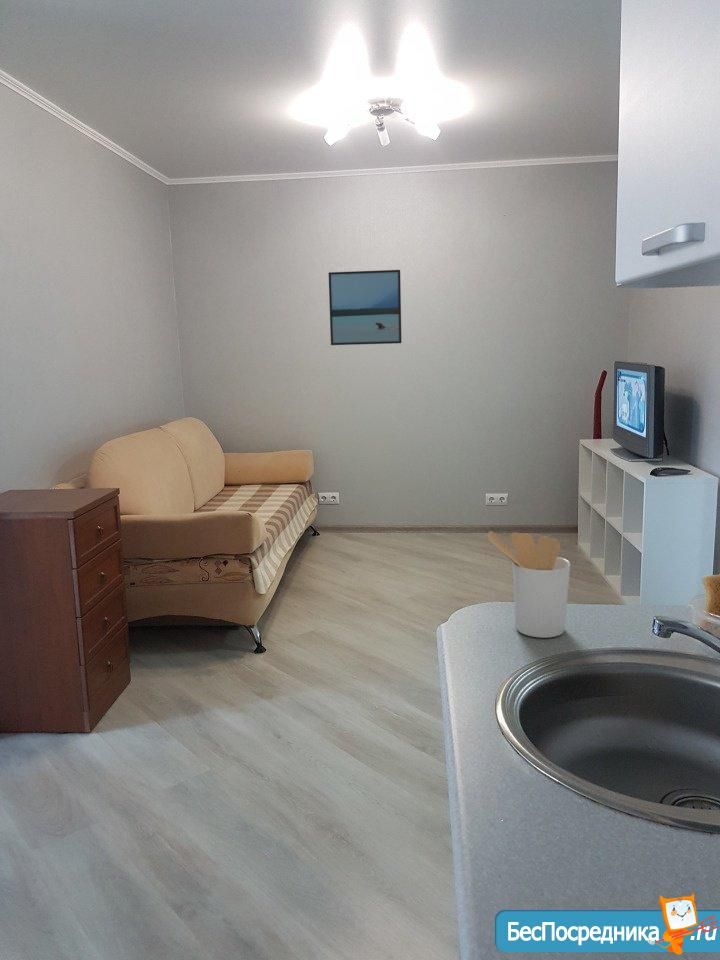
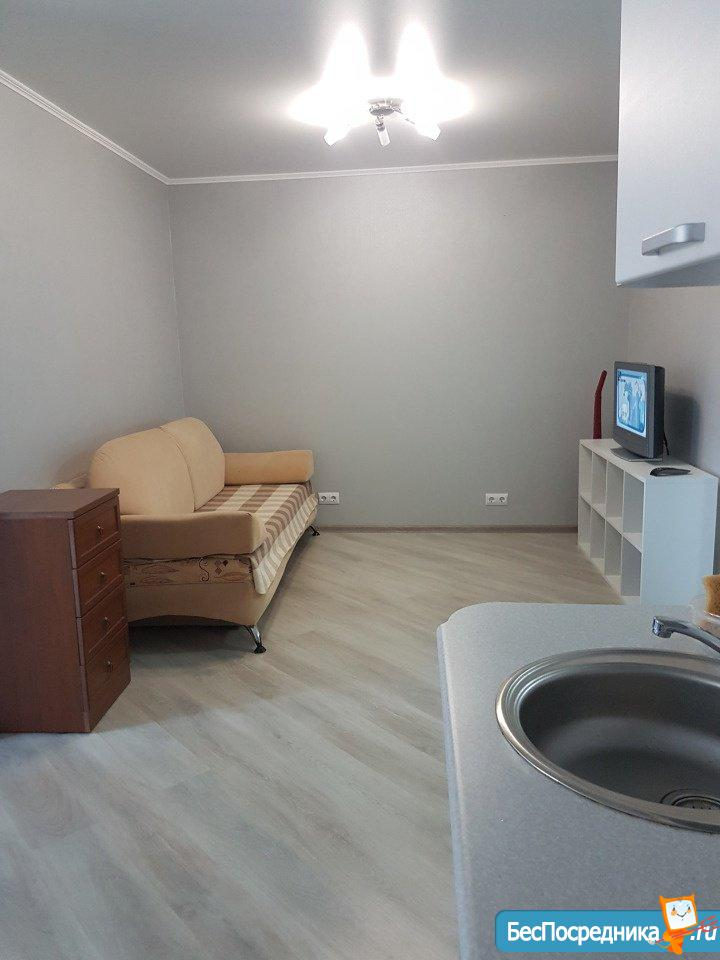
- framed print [328,269,403,346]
- utensil holder [486,530,571,639]
